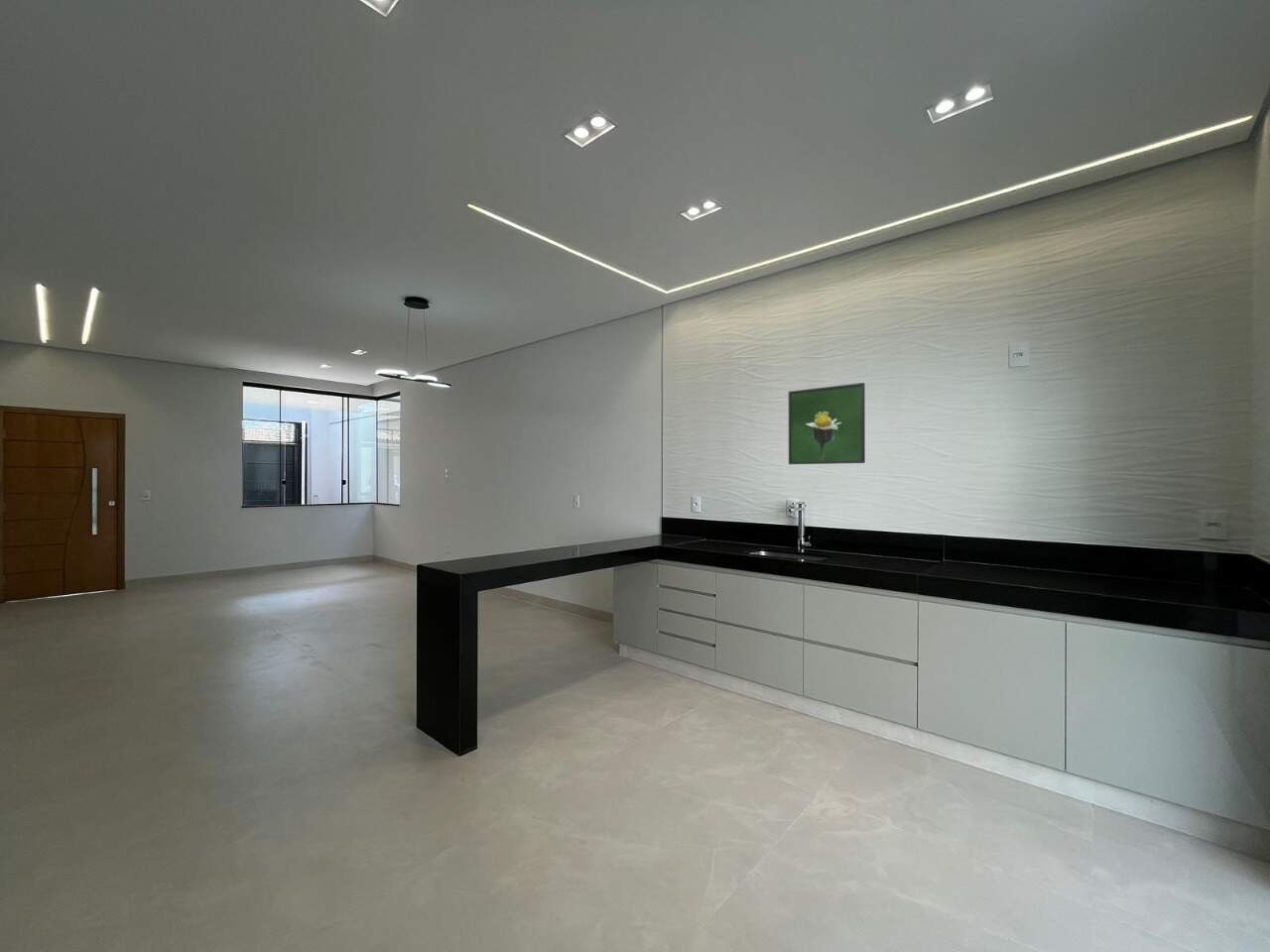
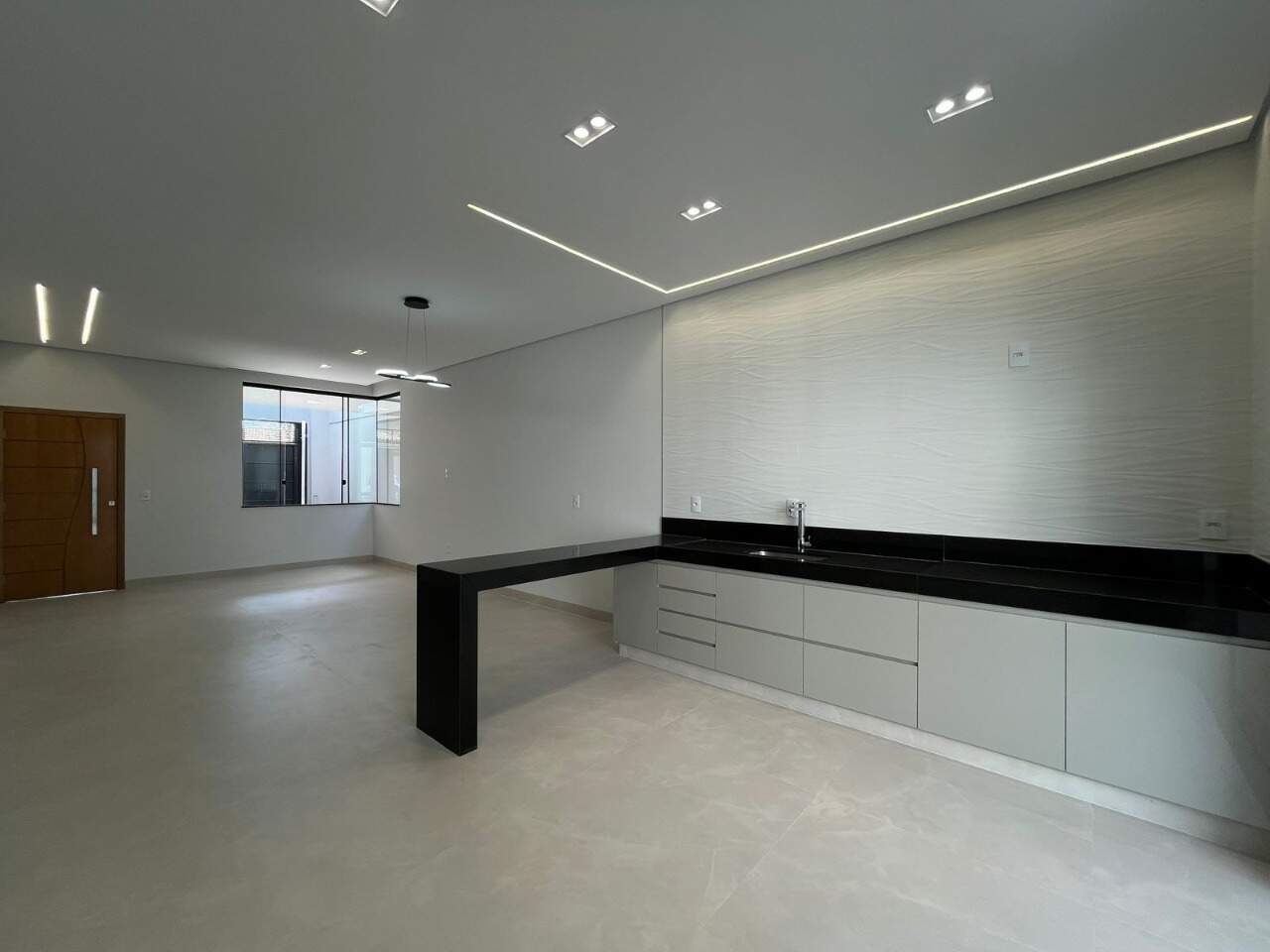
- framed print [788,382,866,465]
